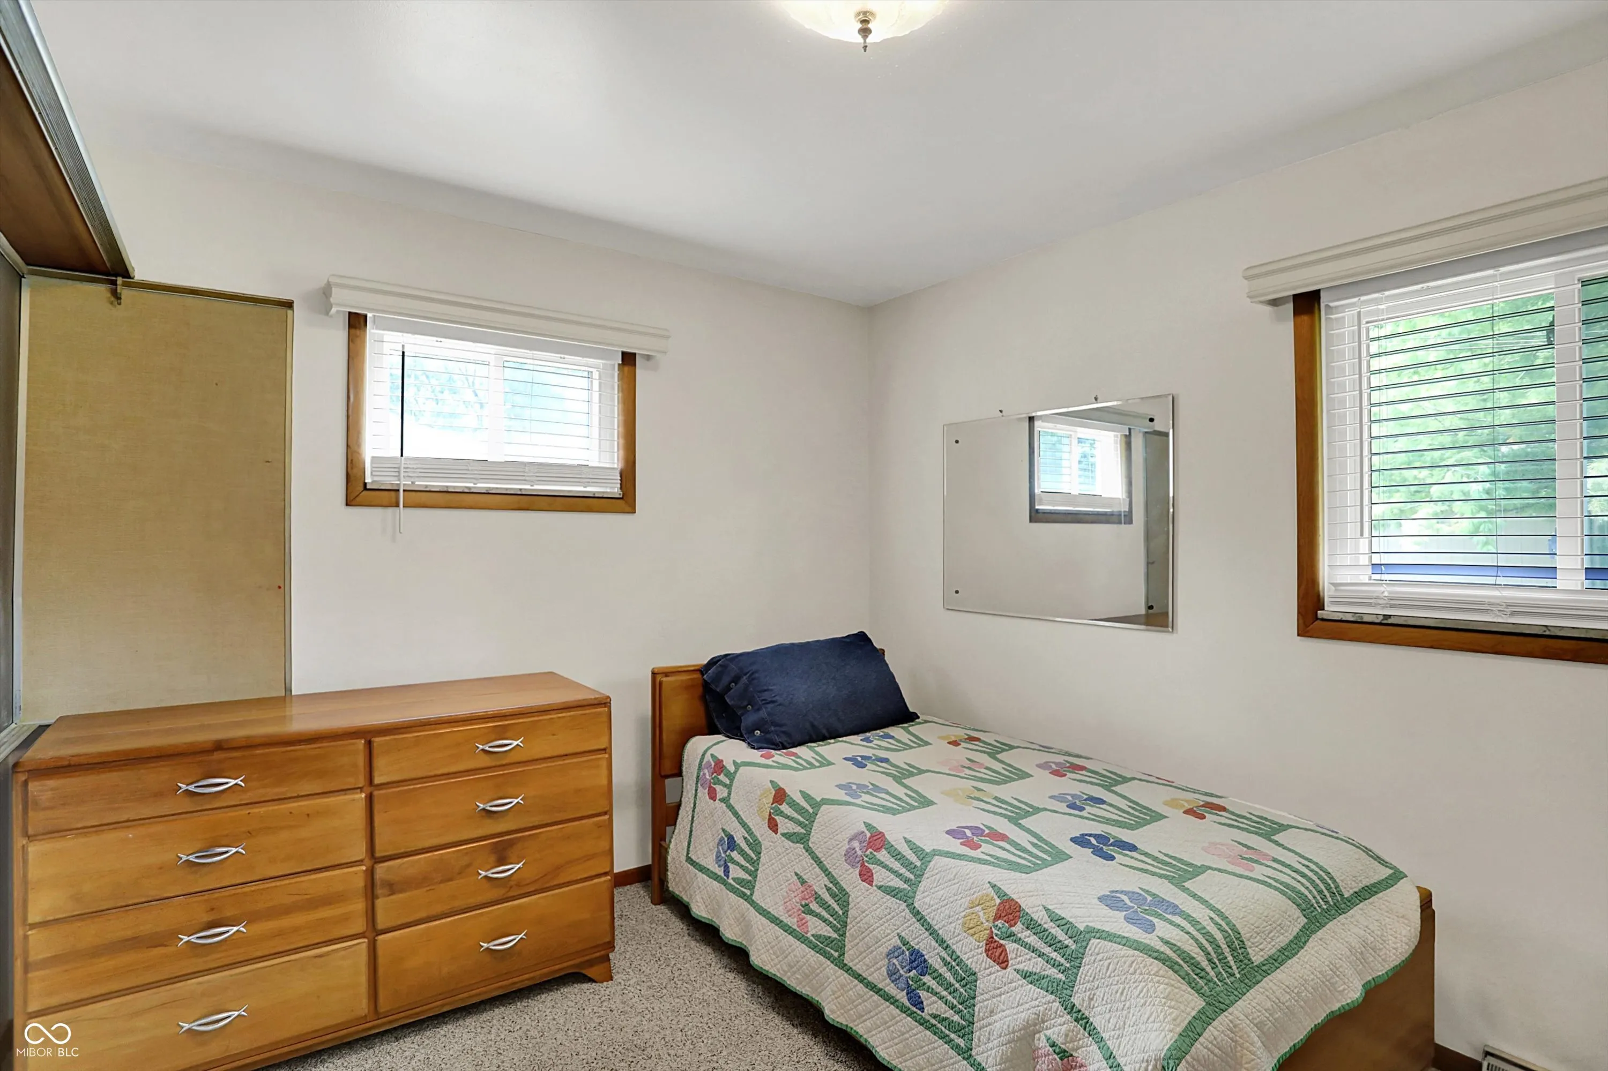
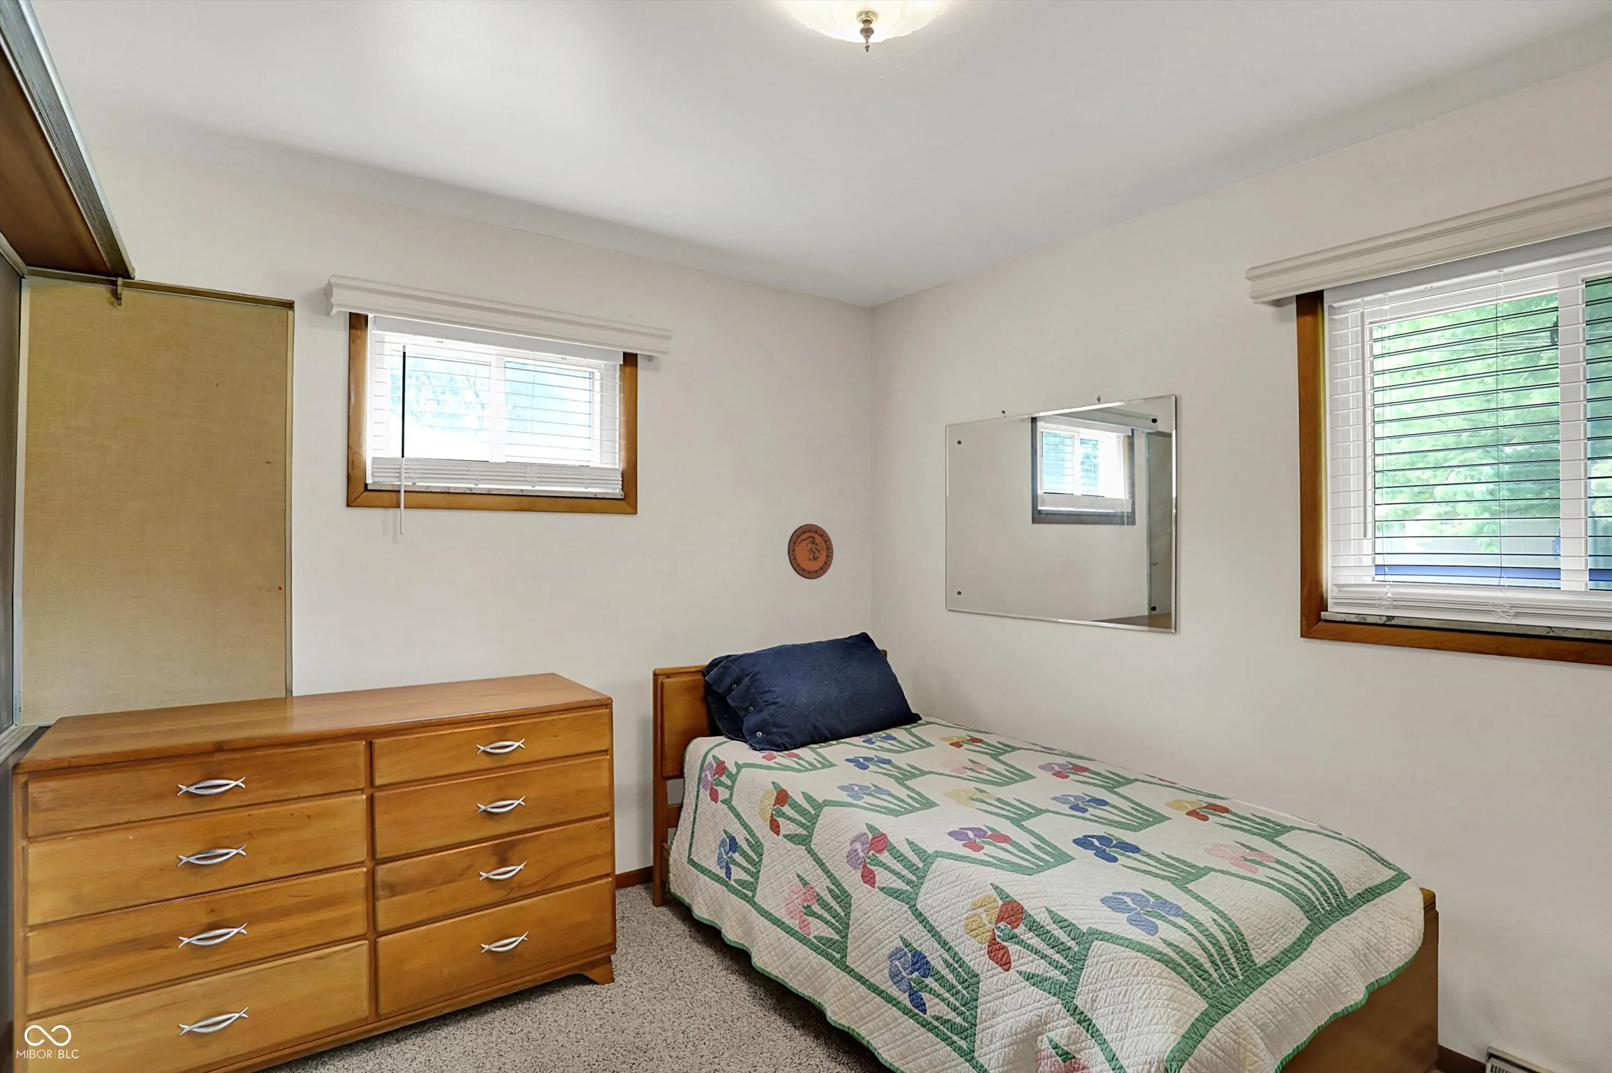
+ decorative plate [786,523,834,581]
